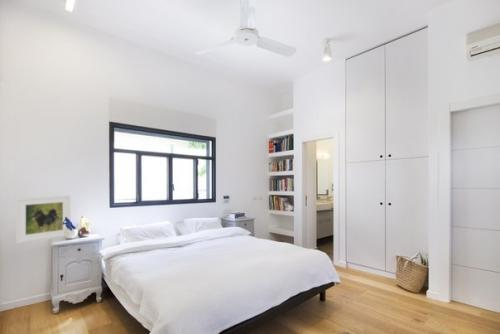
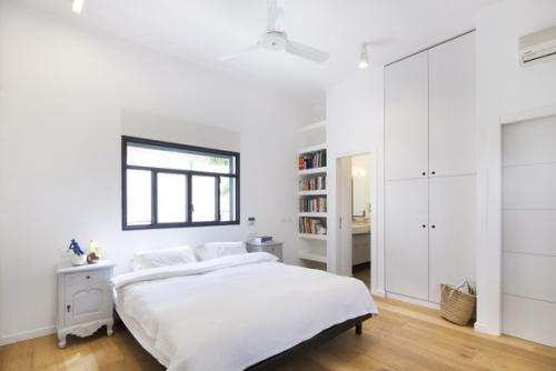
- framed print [15,194,72,244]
